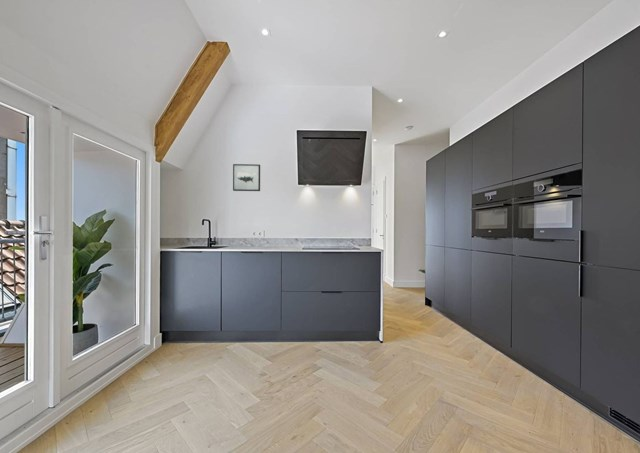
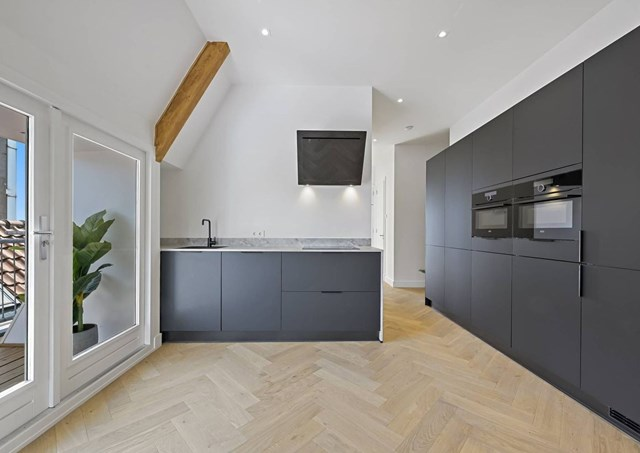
- wall art [232,163,261,192]
